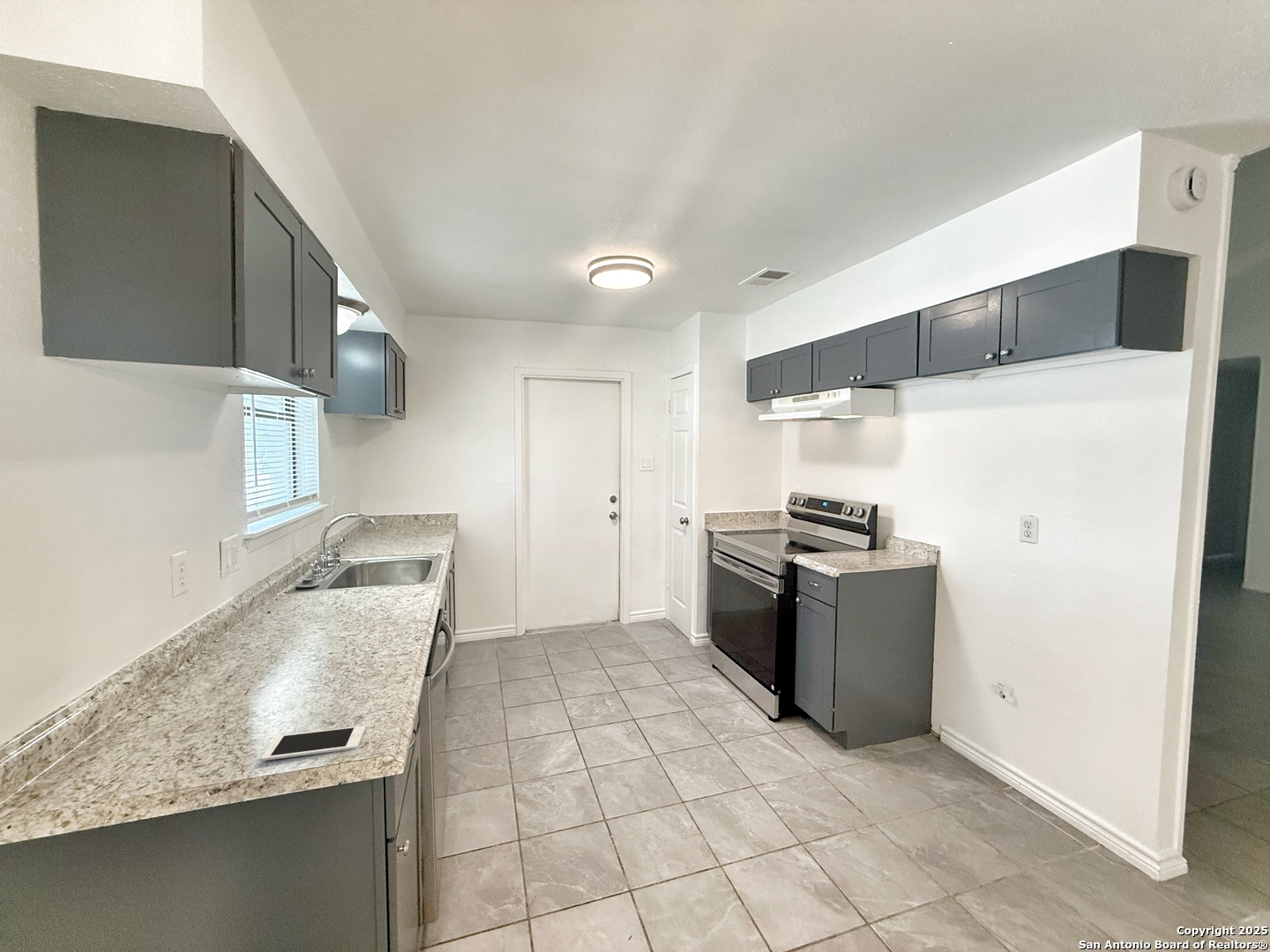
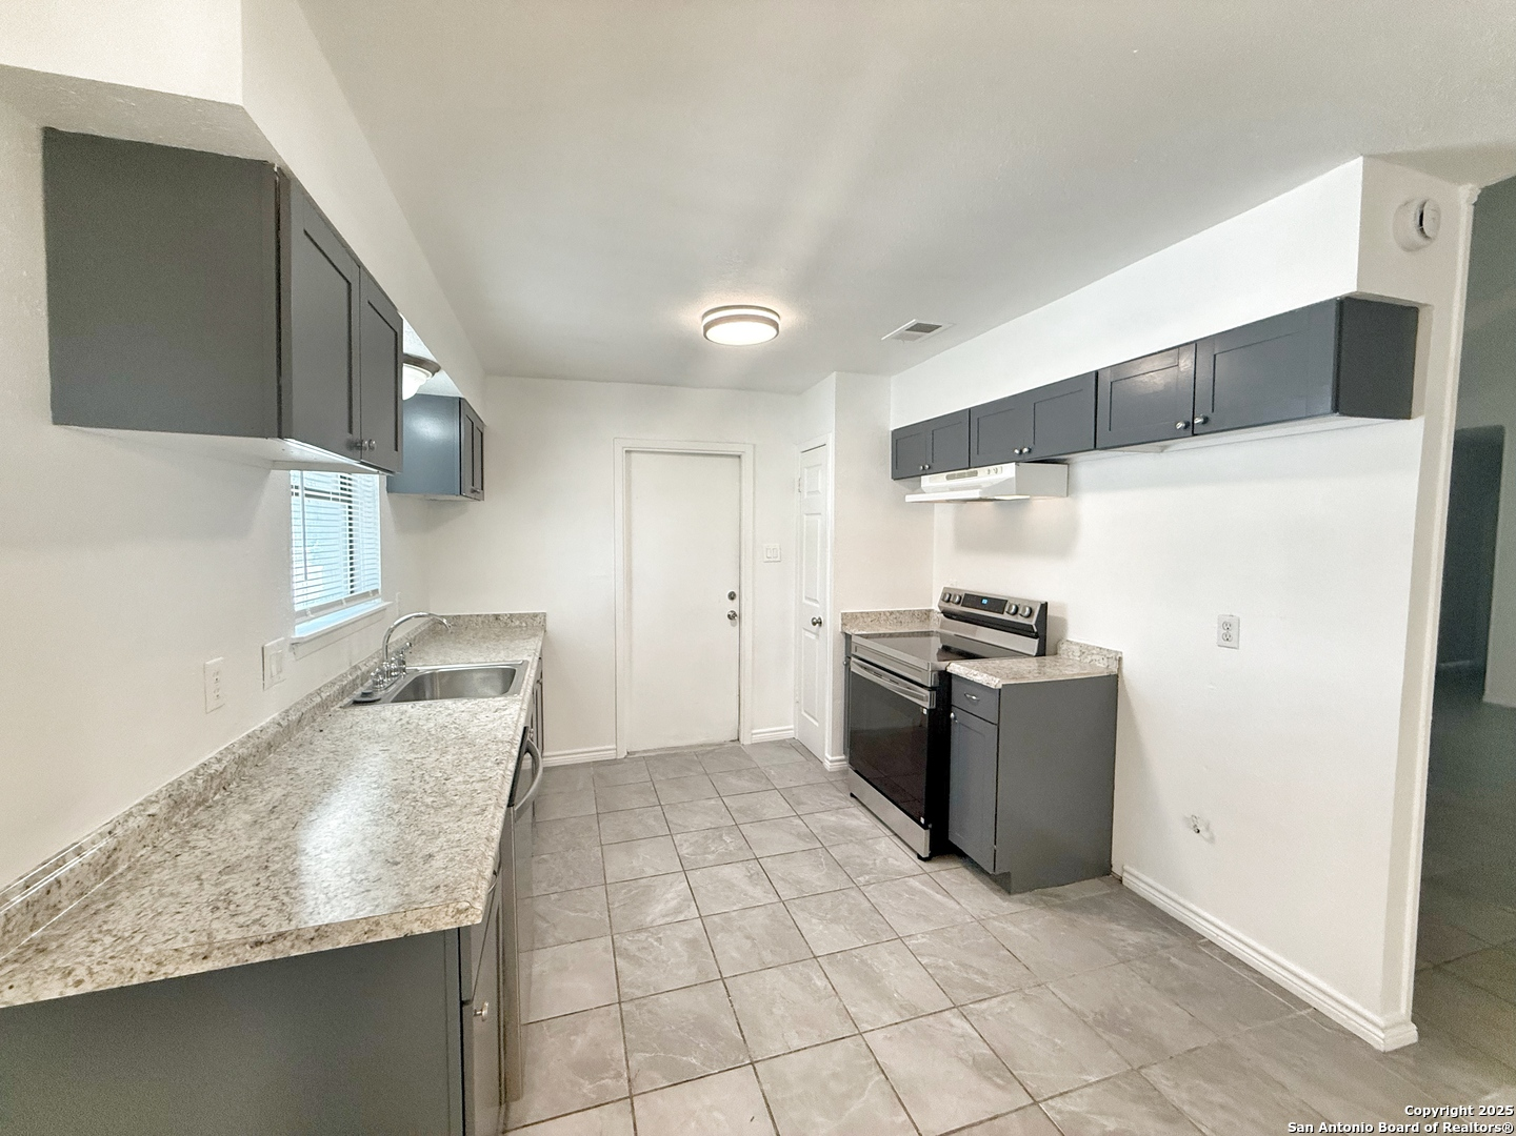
- cell phone [260,725,366,762]
